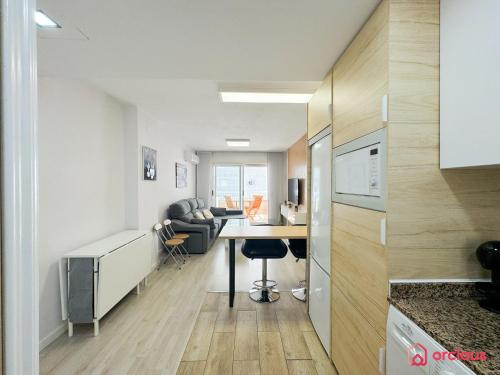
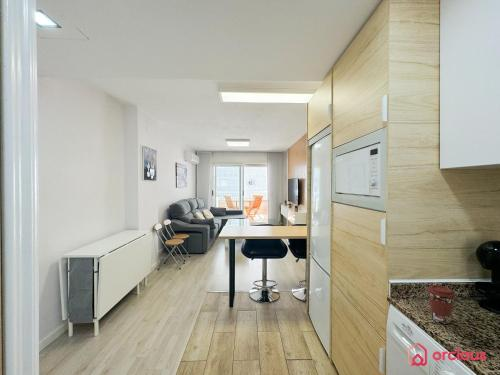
+ coffee cup [426,284,456,325]
